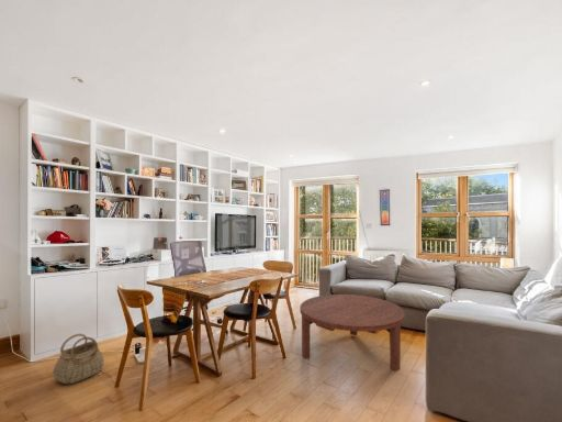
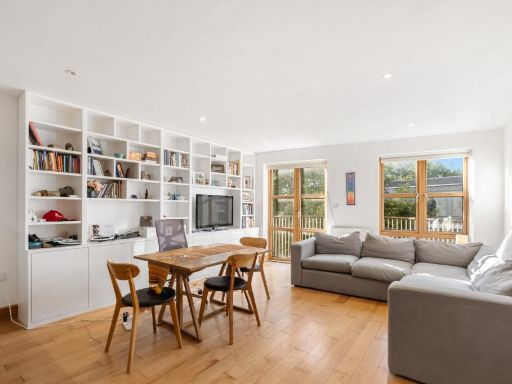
- basket [53,333,105,385]
- coffee table [299,293,406,373]
